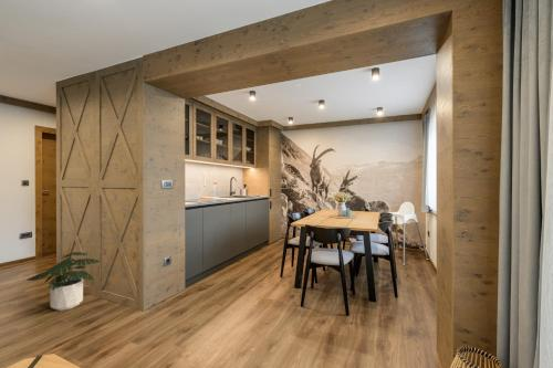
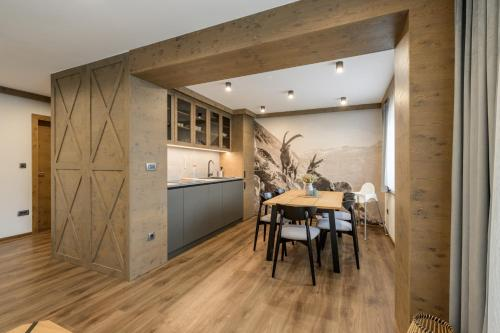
- potted plant [25,251,102,312]
